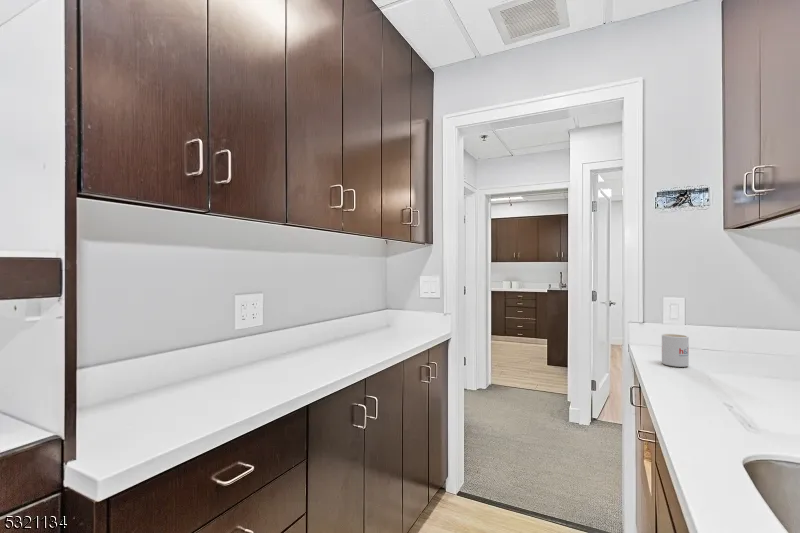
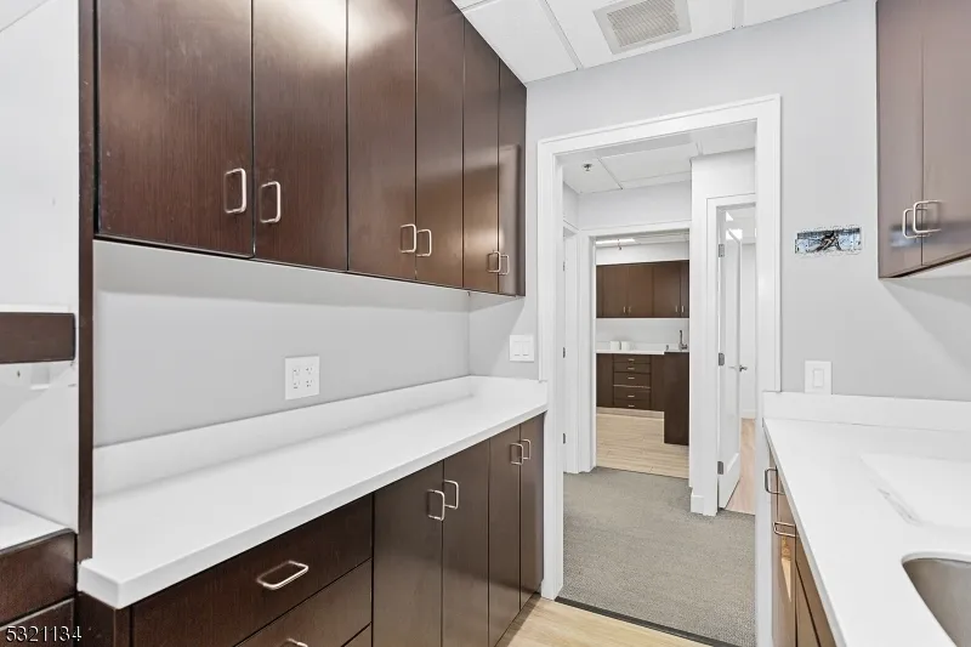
- mug [661,333,690,368]
